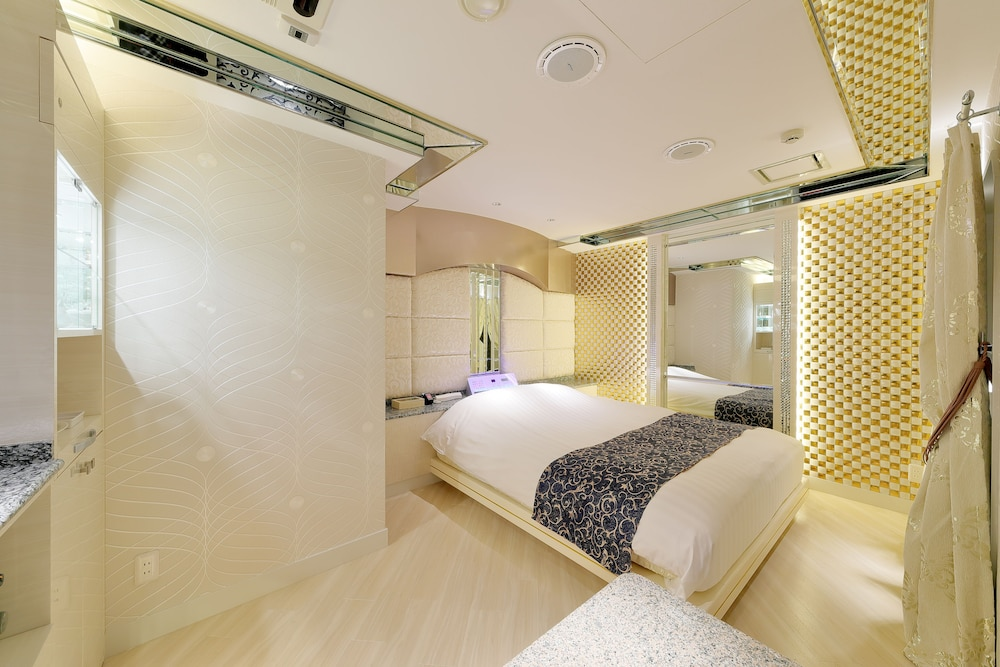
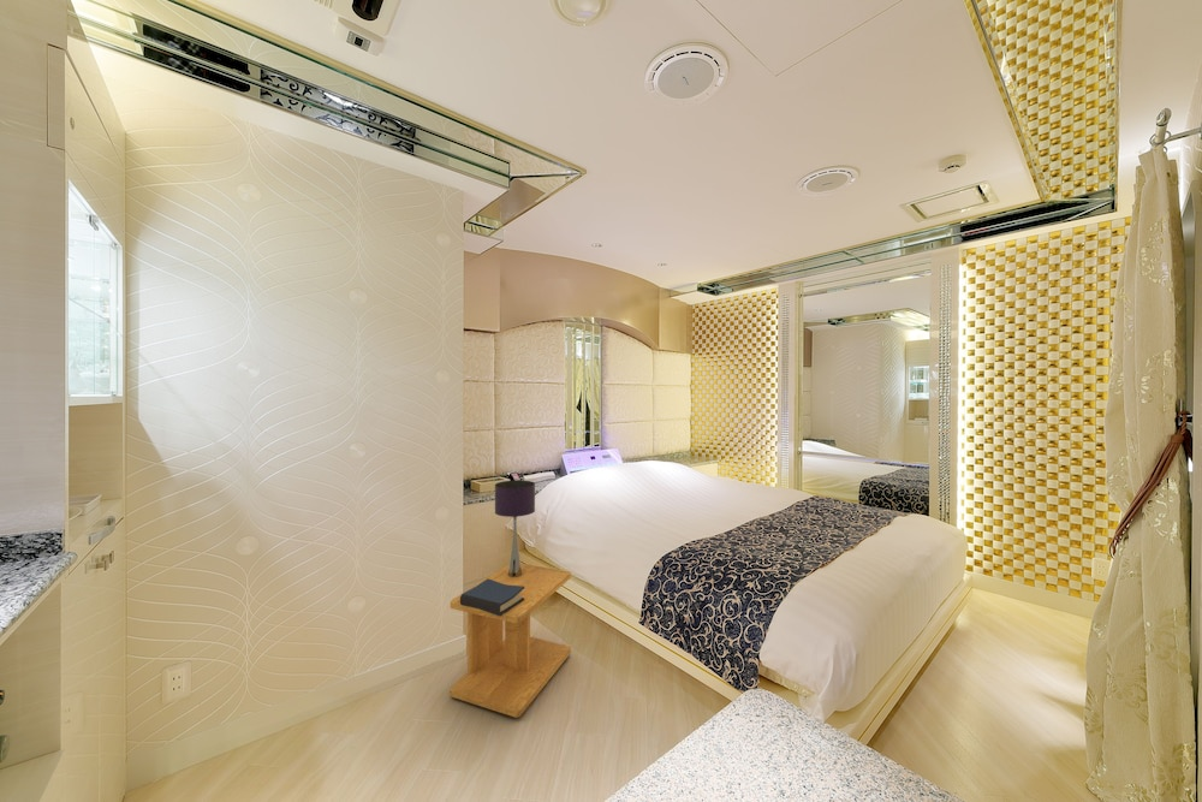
+ hardback book [460,577,524,617]
+ side table [450,563,572,719]
+ table lamp [494,480,536,576]
